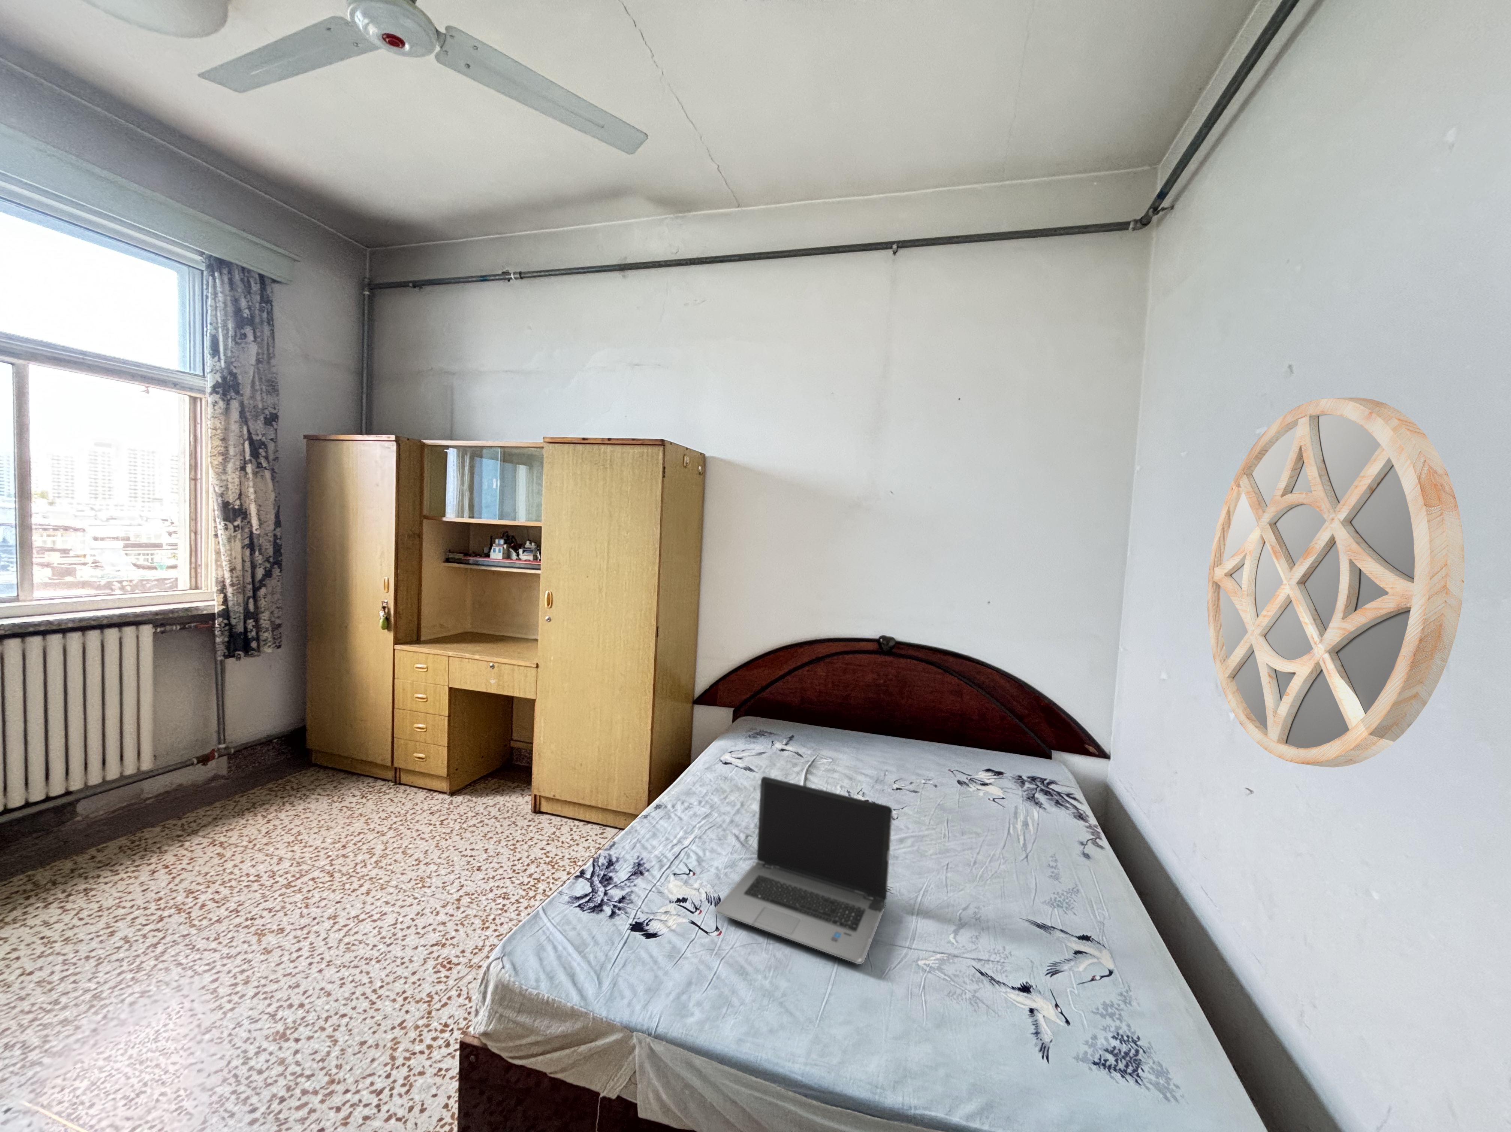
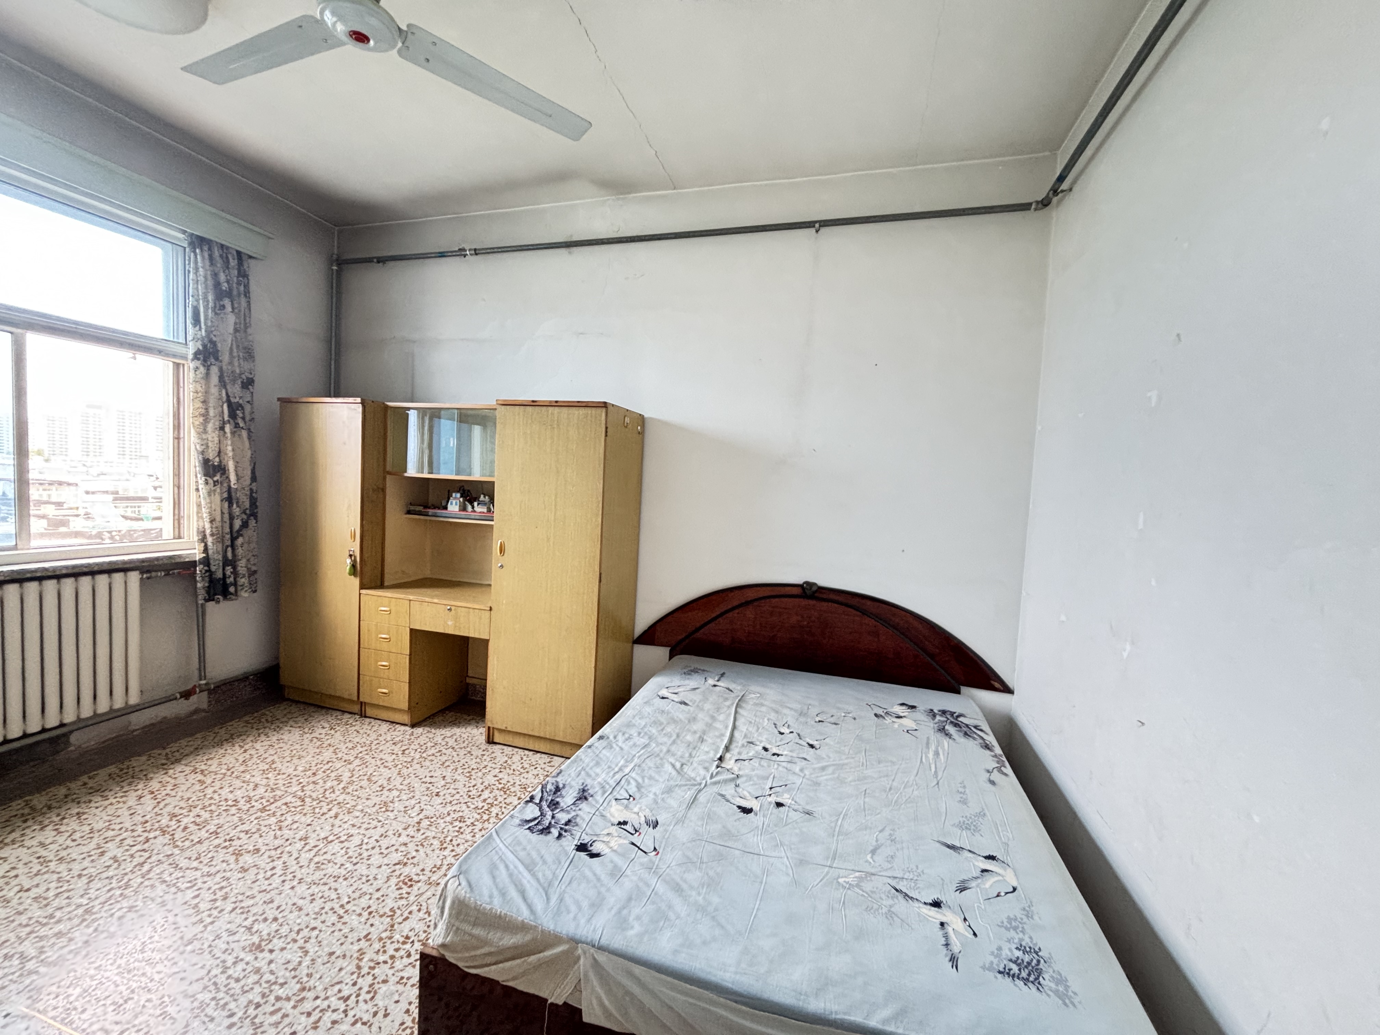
- laptop computer [715,776,894,964]
- home mirror [1208,397,1465,768]
